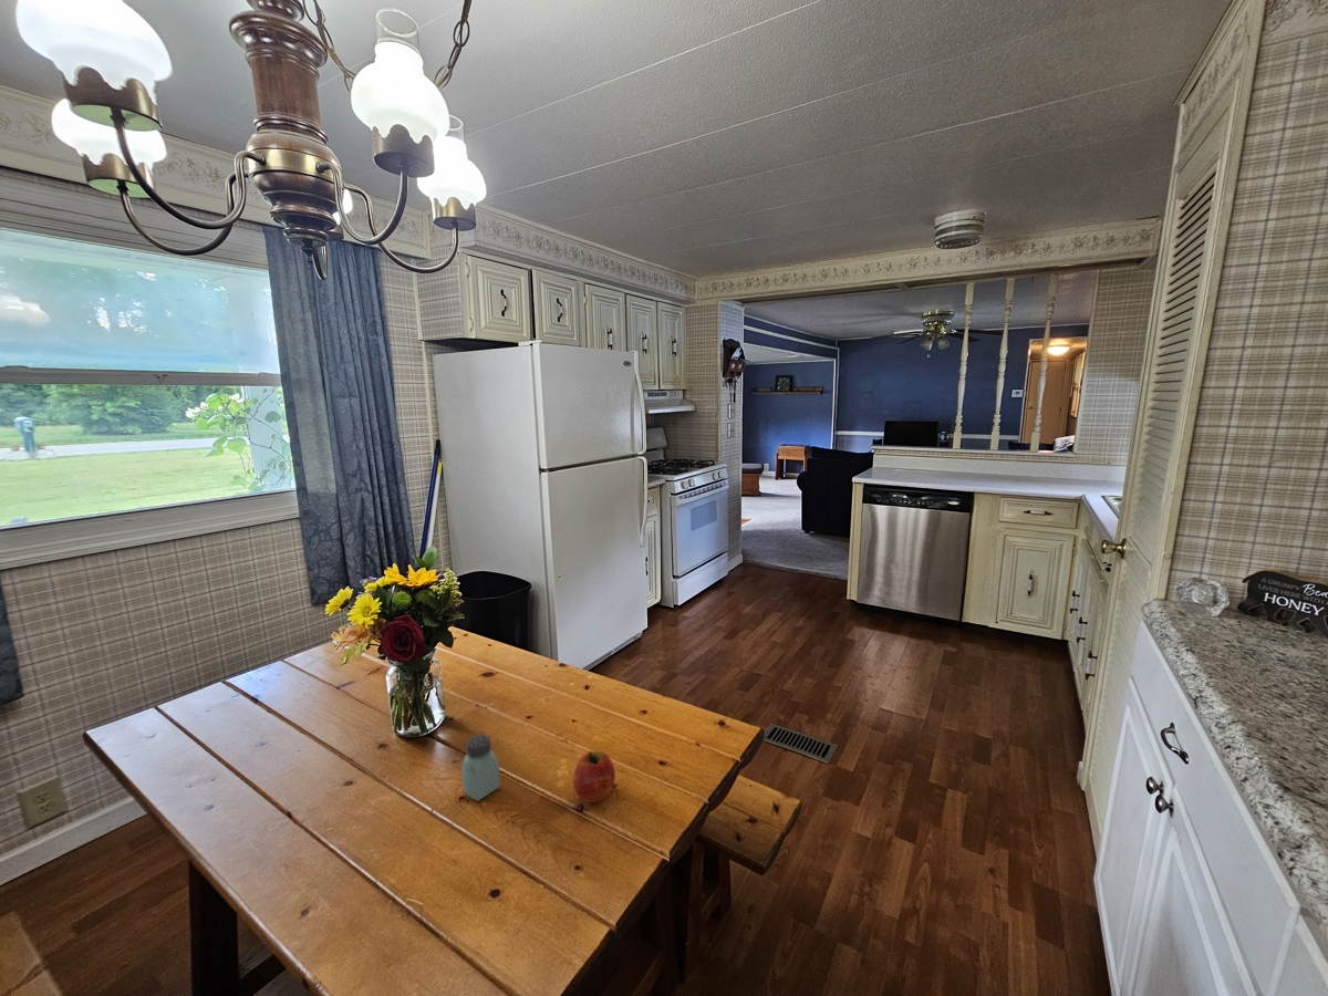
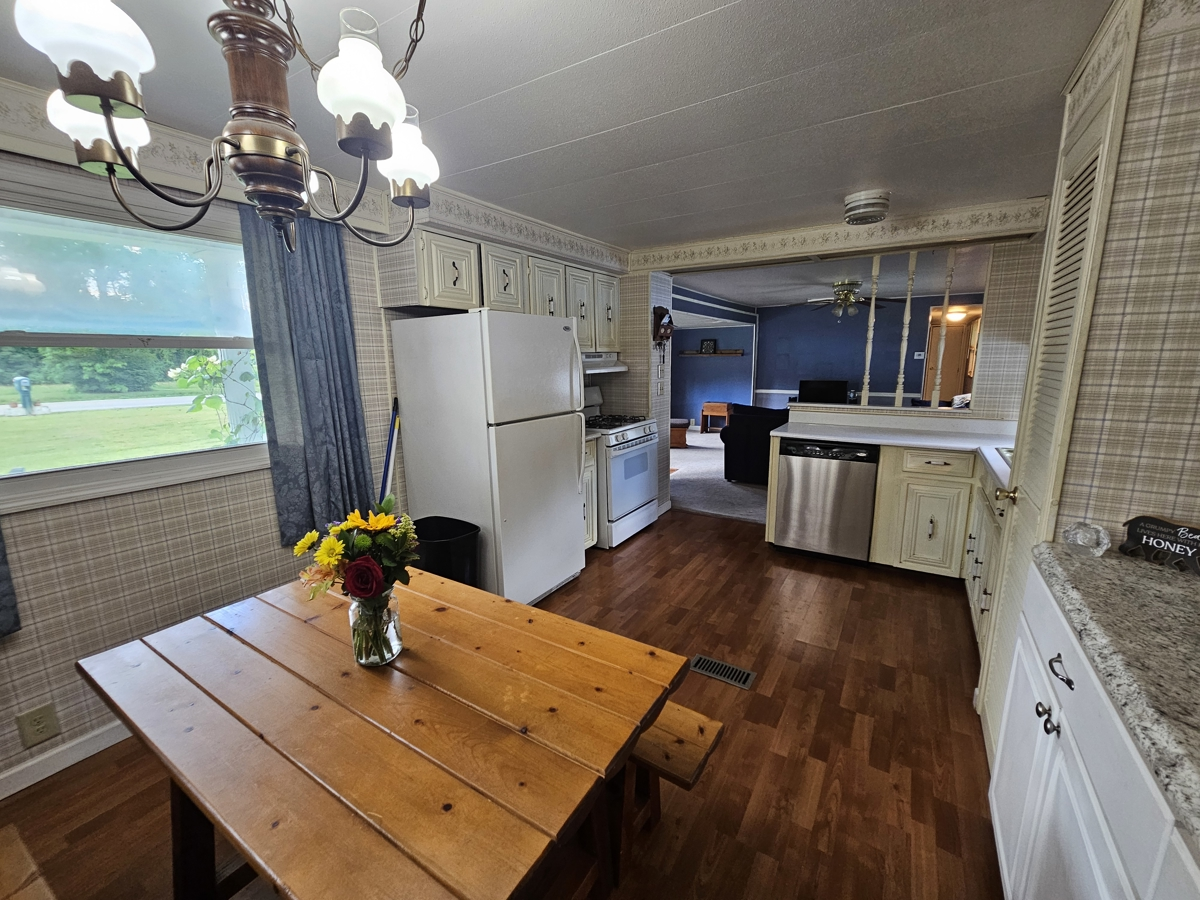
- saltshaker [460,734,501,802]
- apple [572,749,616,803]
